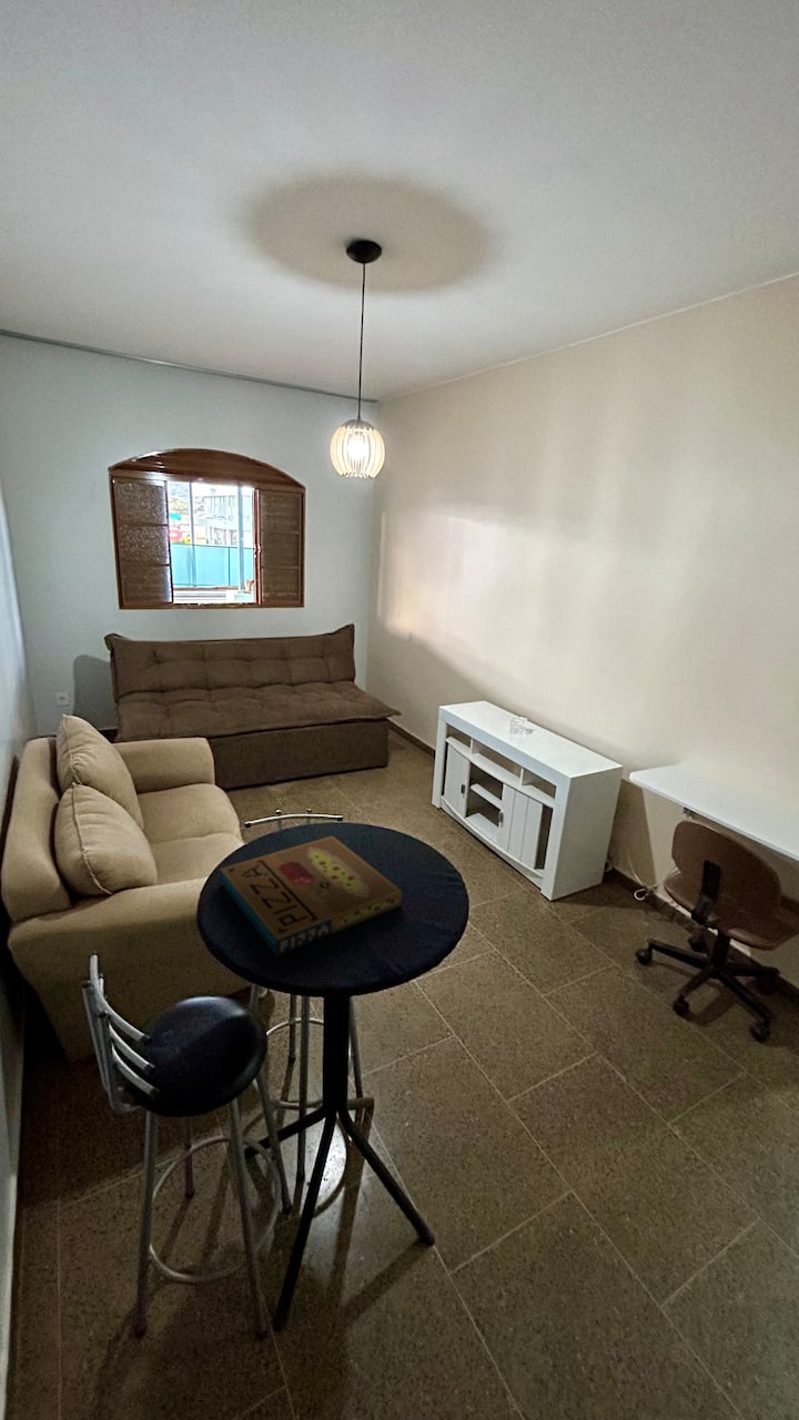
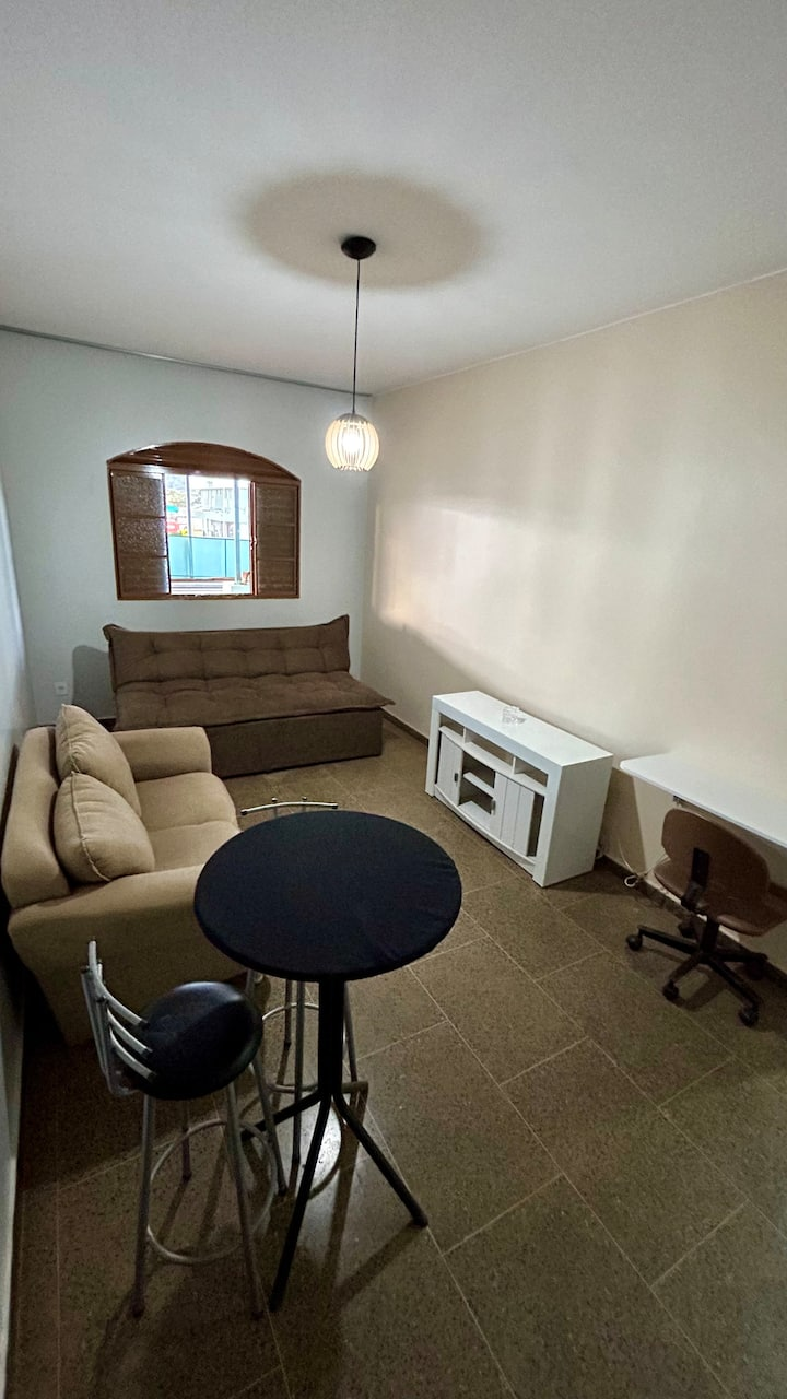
- pizza box [219,834,403,957]
